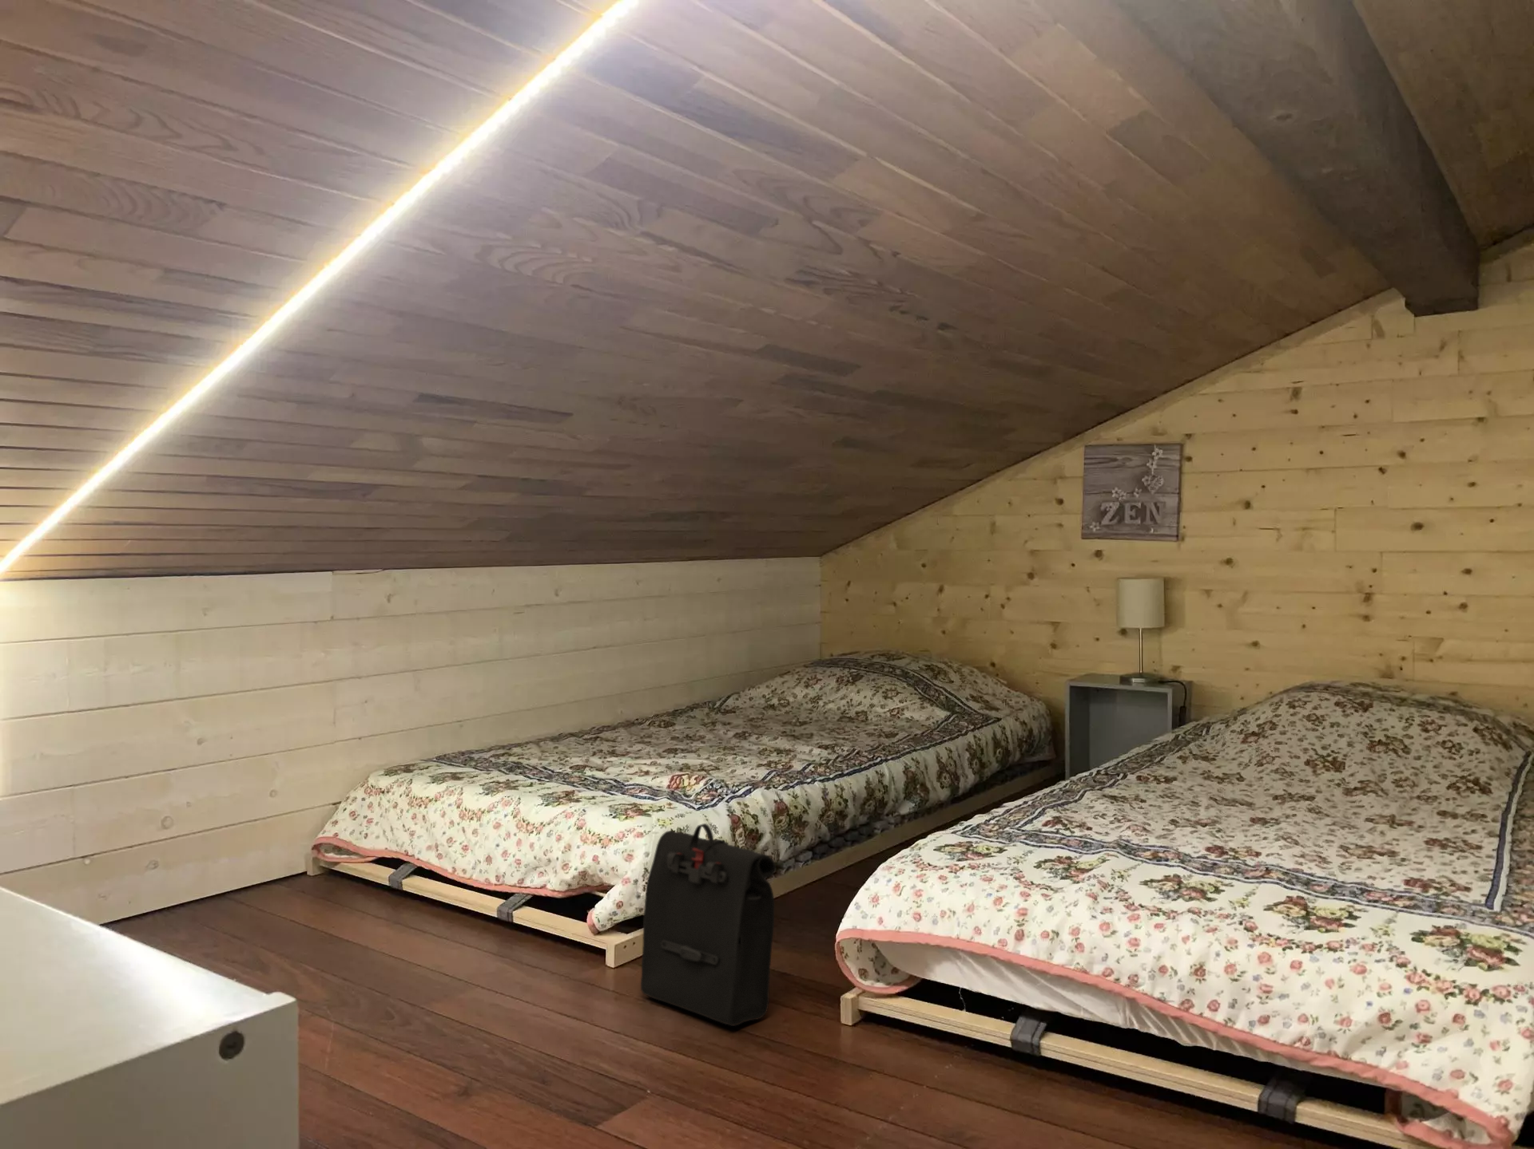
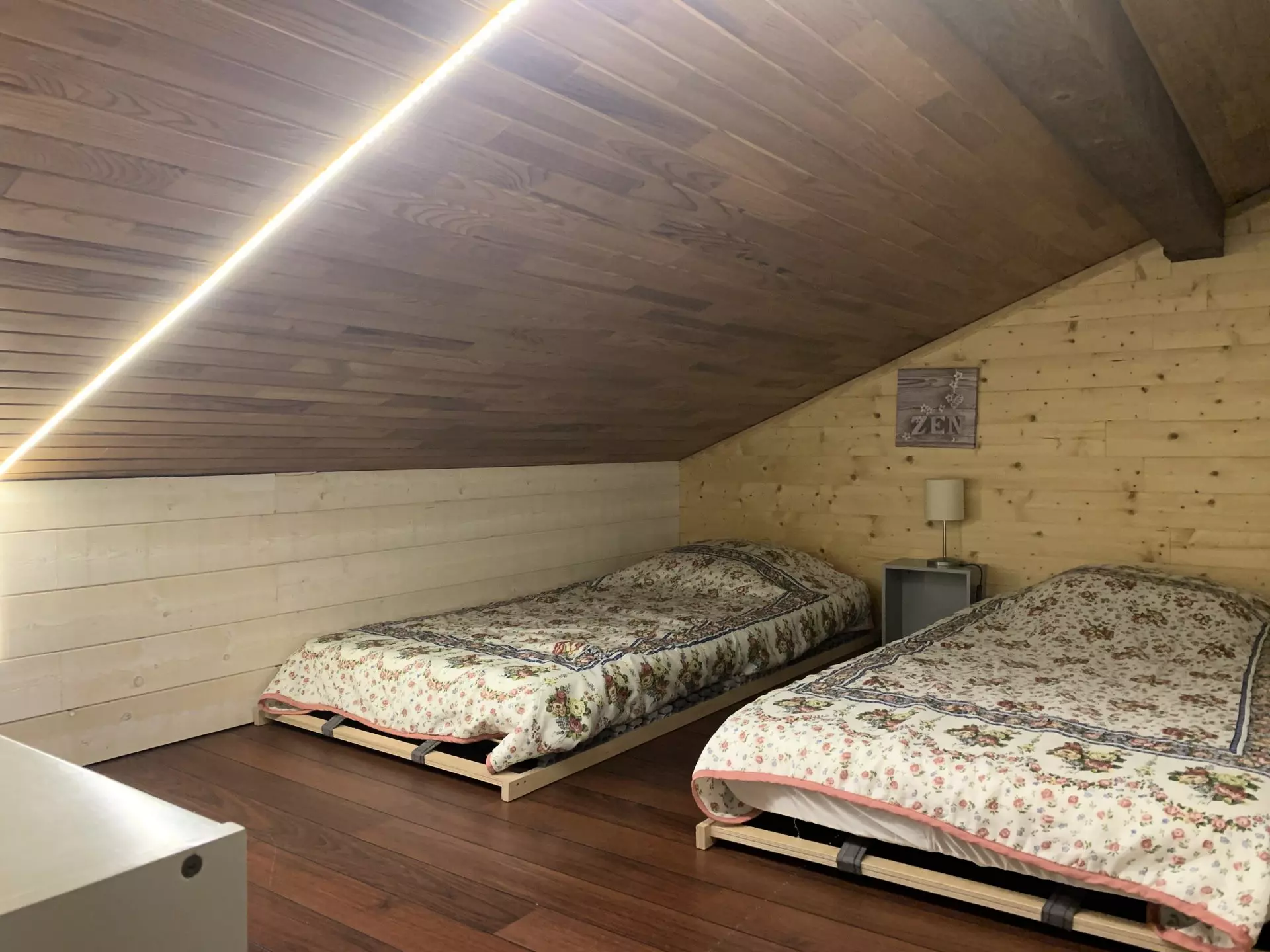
- backpack [640,823,778,1027]
